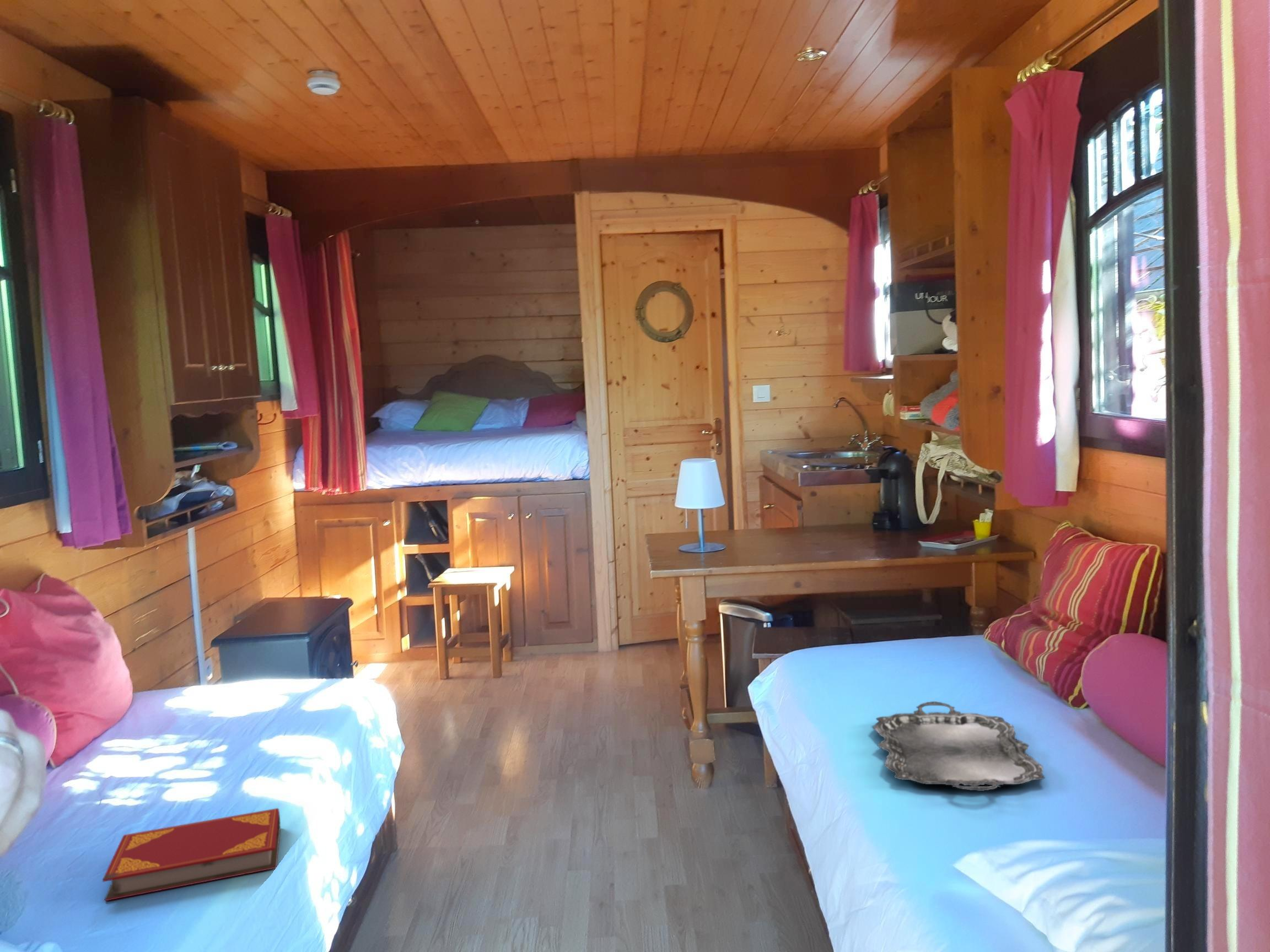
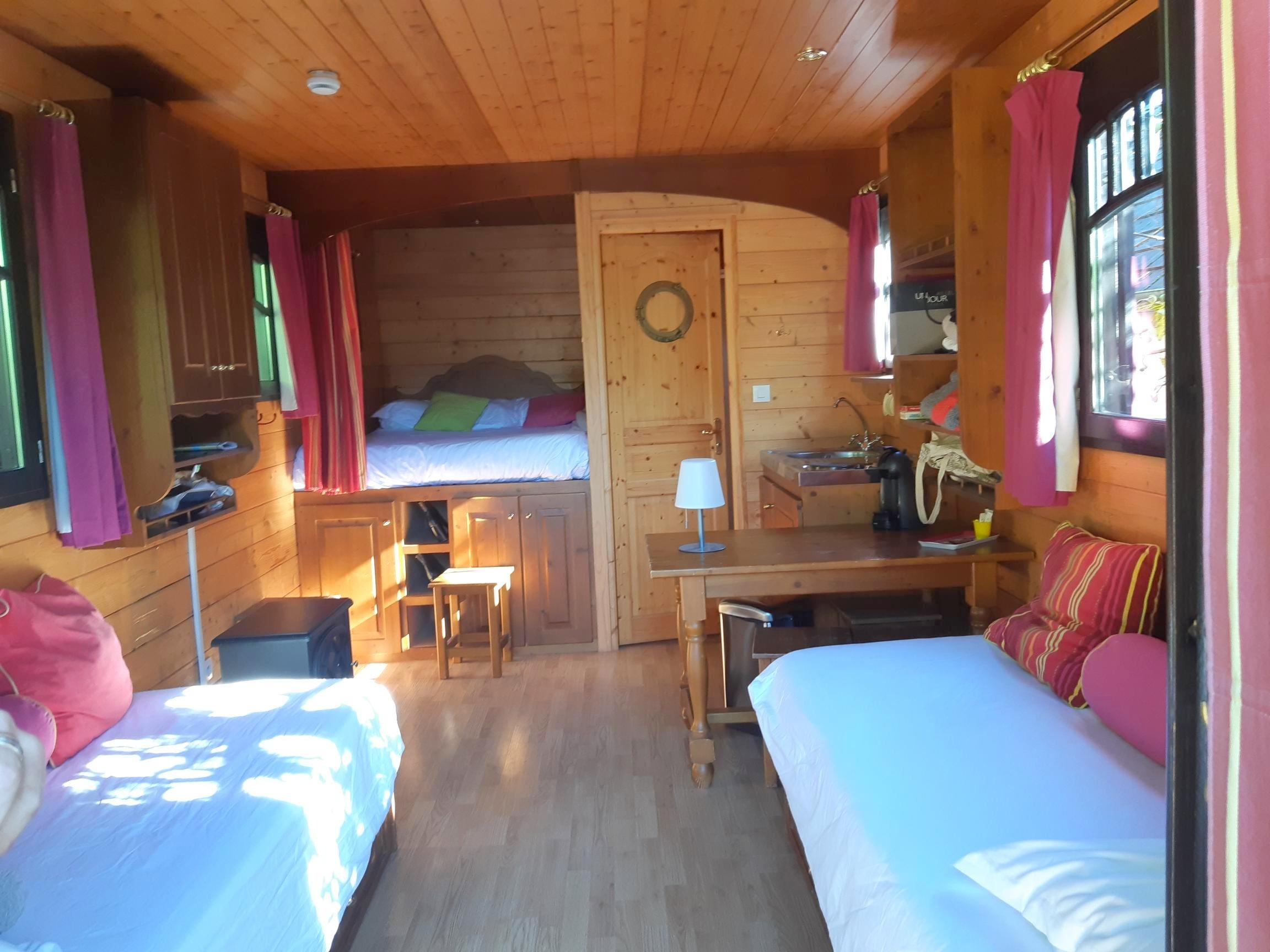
- hardback book [102,808,281,901]
- serving tray [873,701,1046,792]
